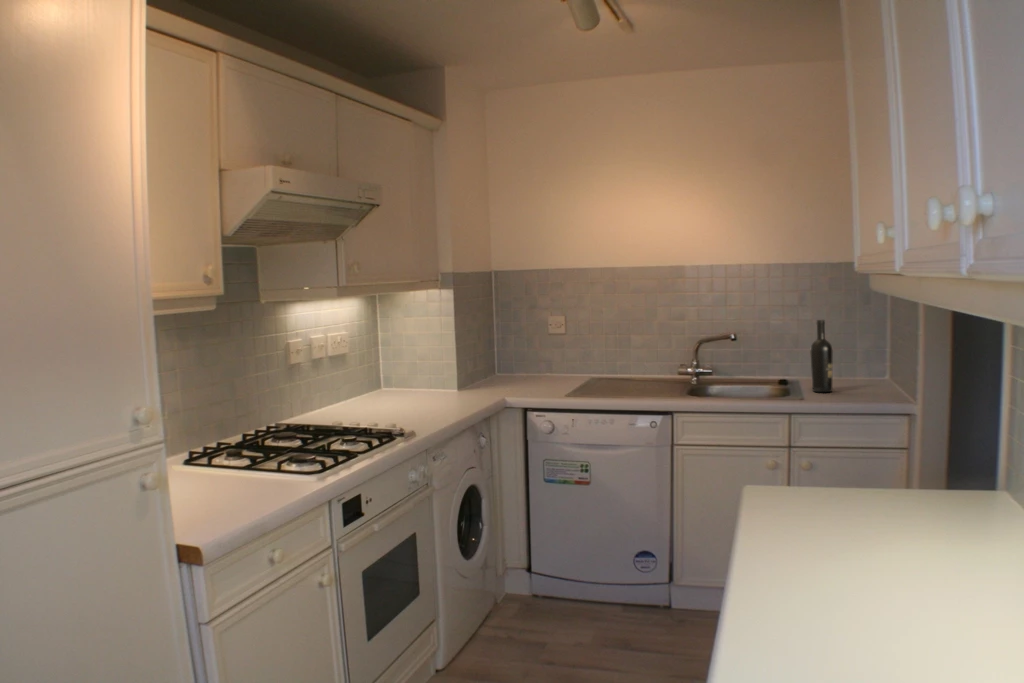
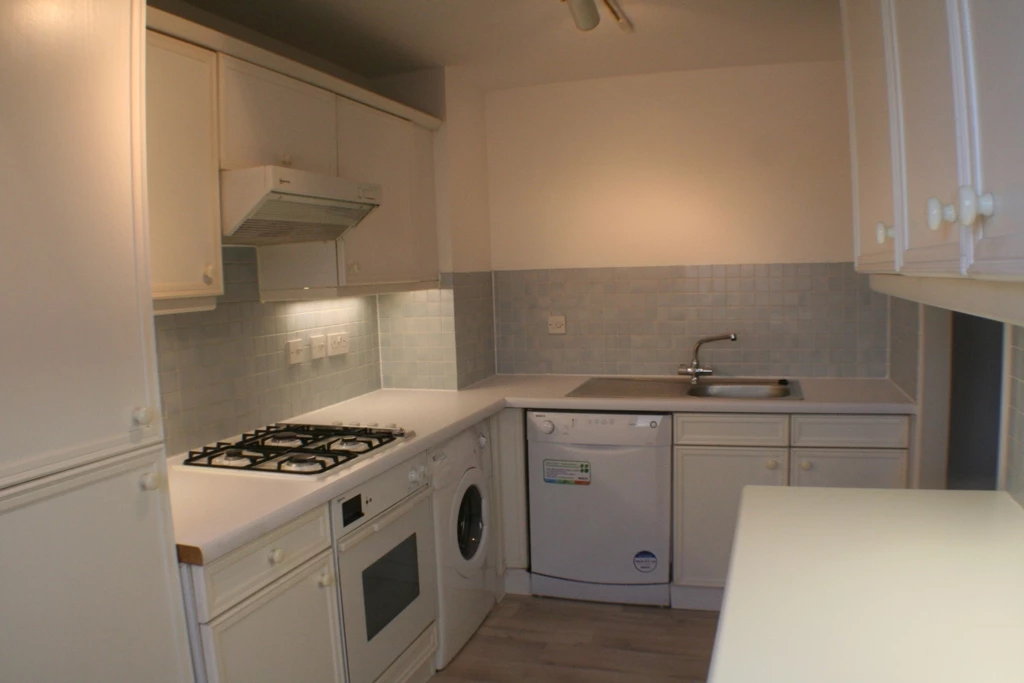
- wine bottle [809,319,833,393]
